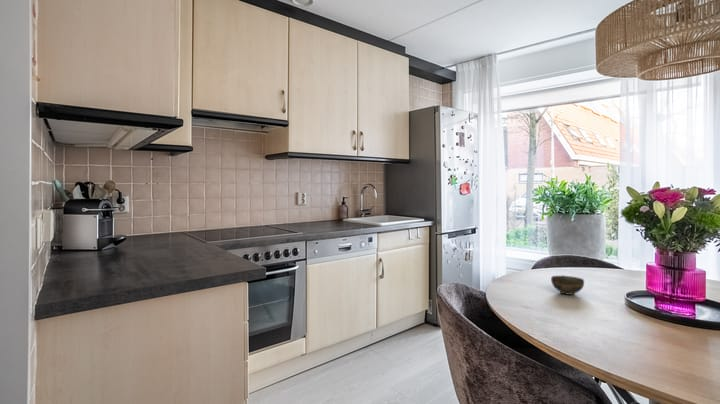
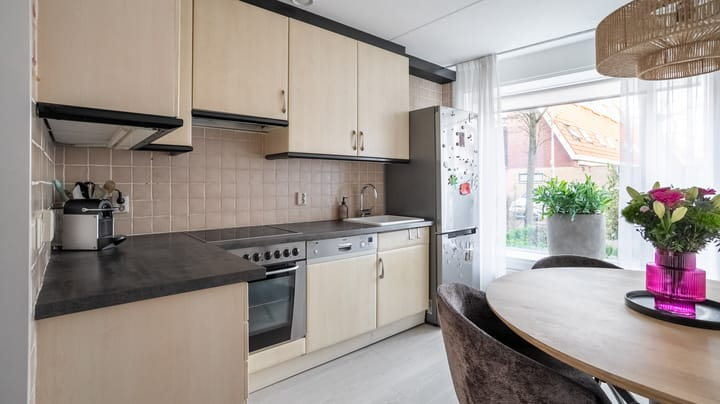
- cup [550,274,585,296]
